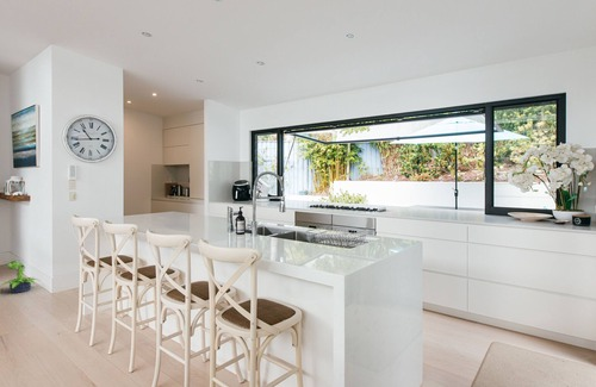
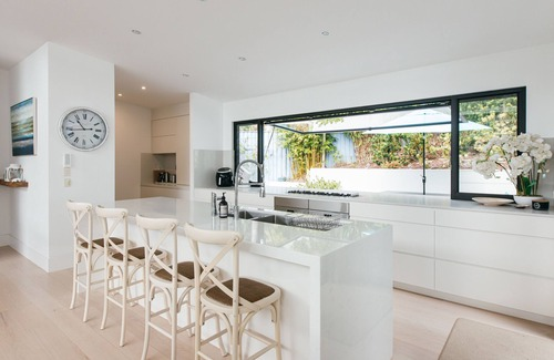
- potted plant [0,258,42,294]
